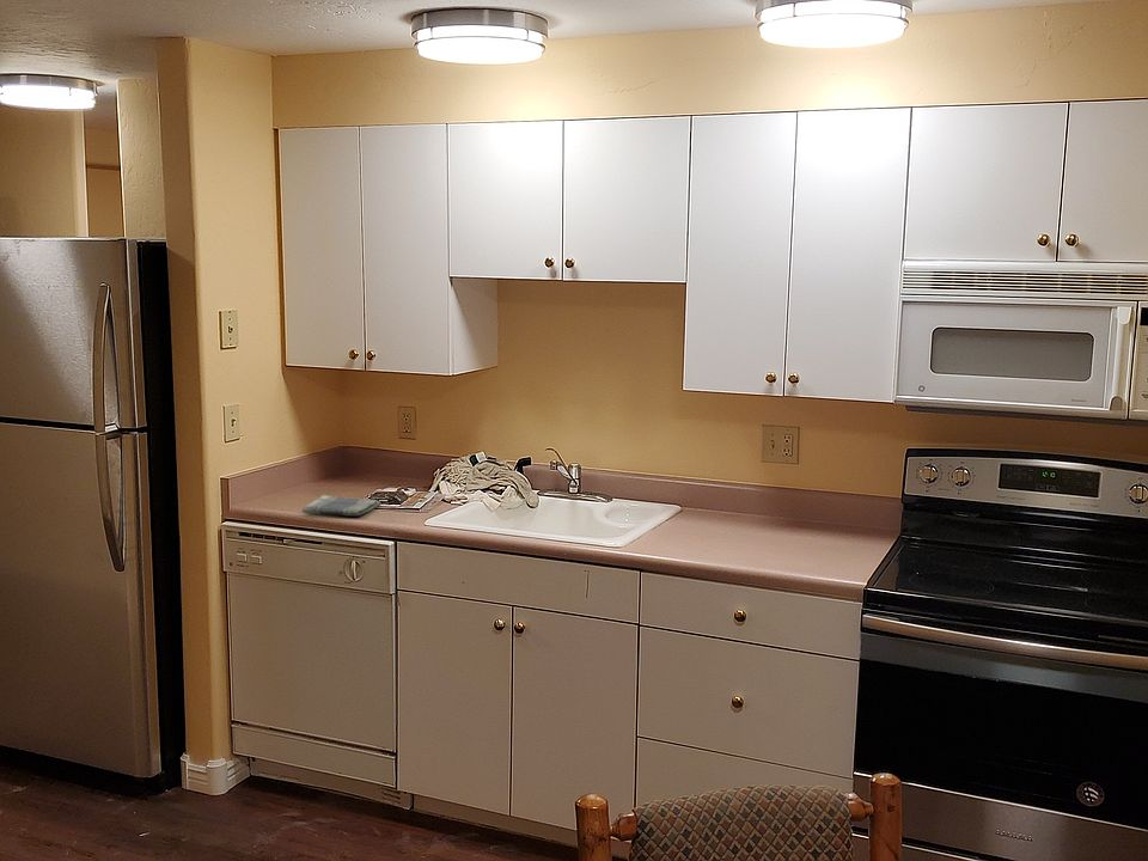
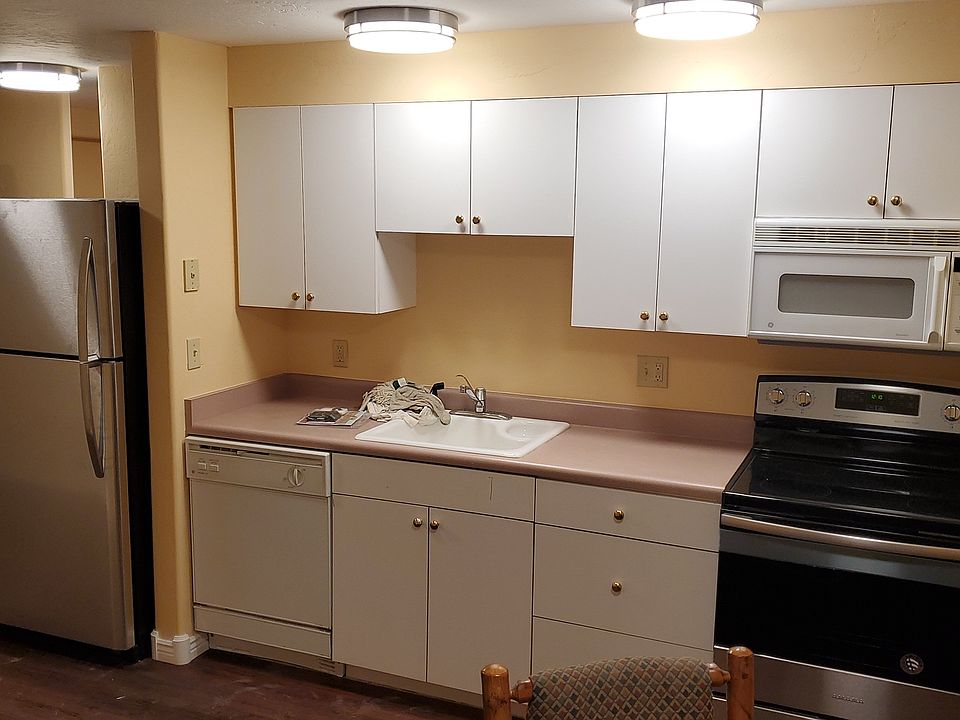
- dish towel [301,494,381,517]
